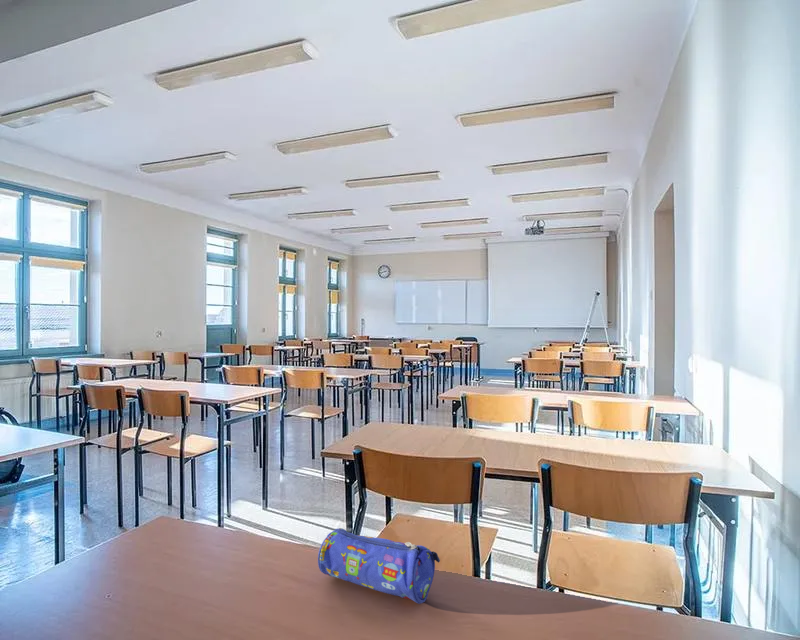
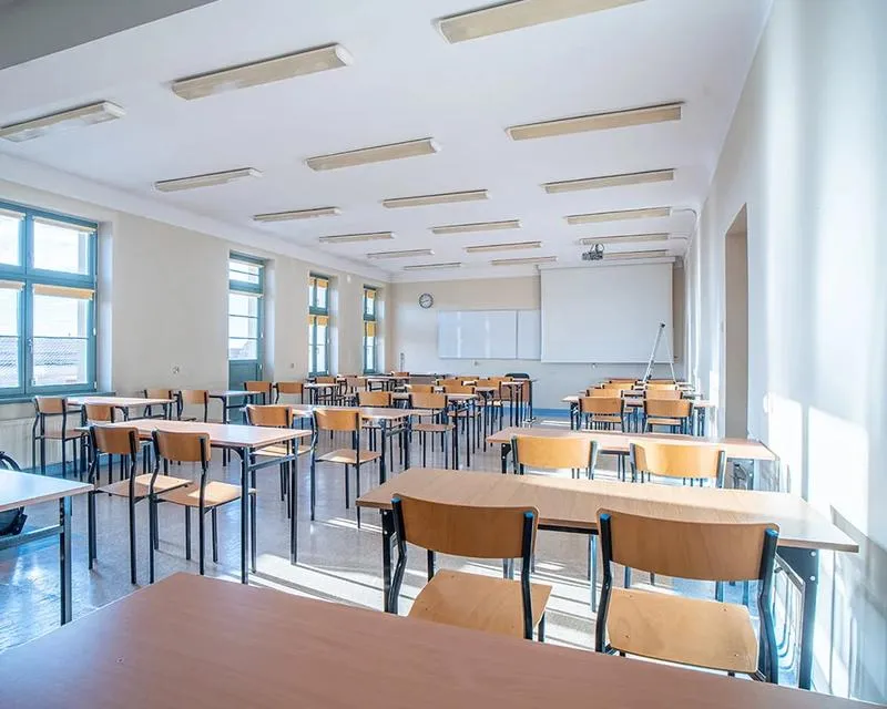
- pencil case [317,527,441,605]
